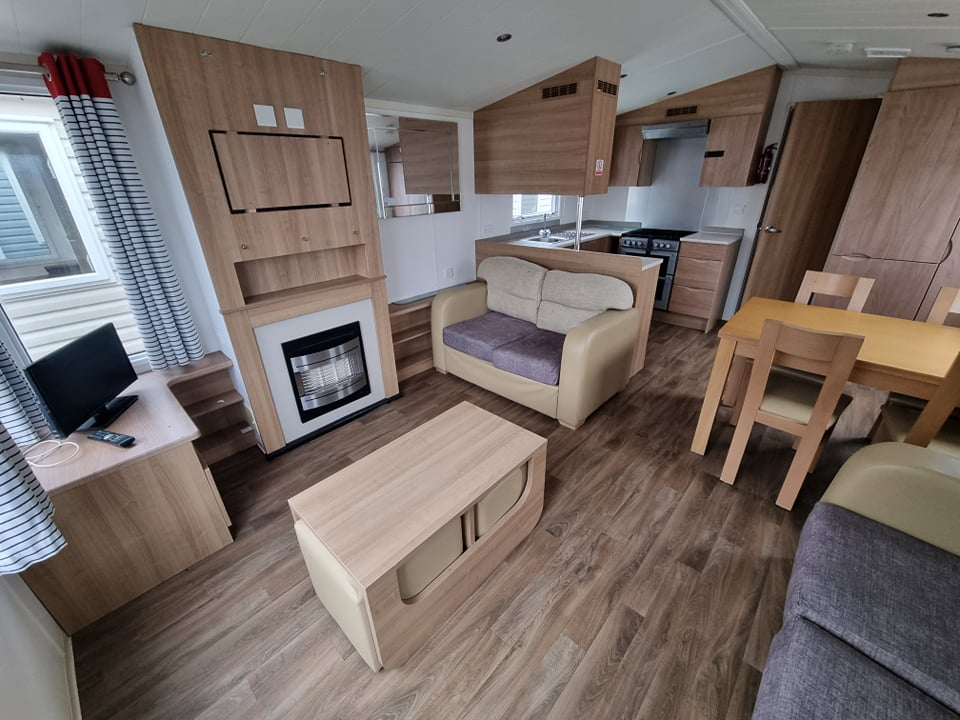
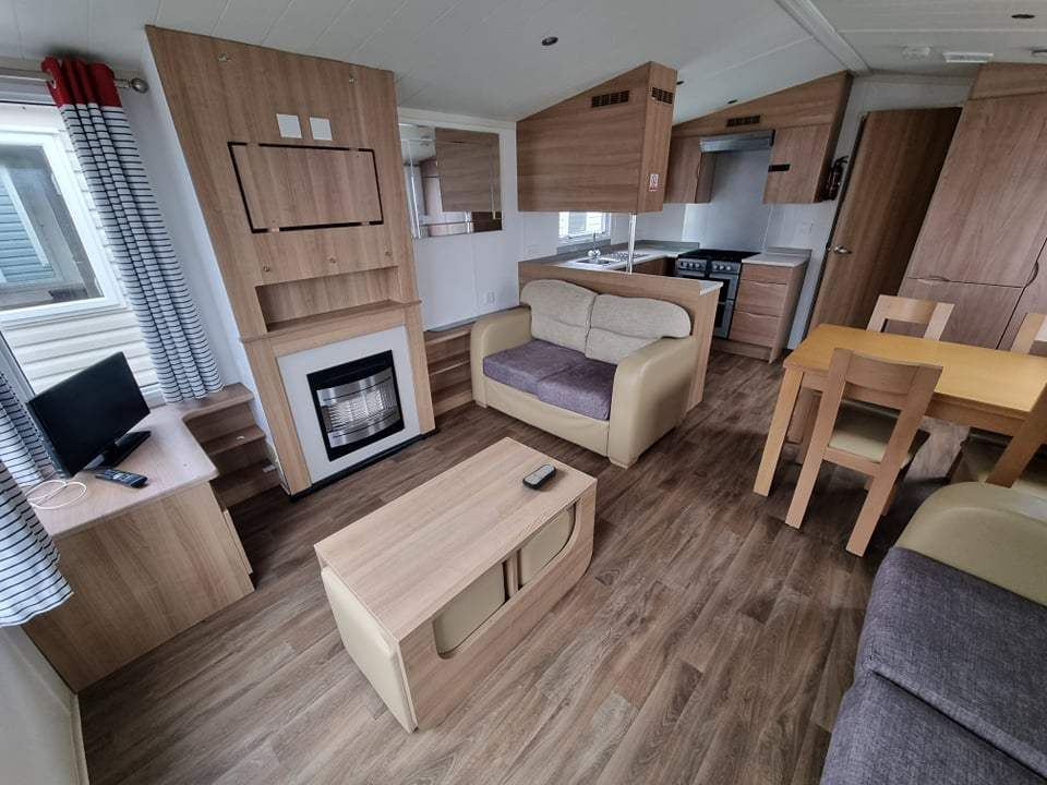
+ remote control [521,463,557,490]
